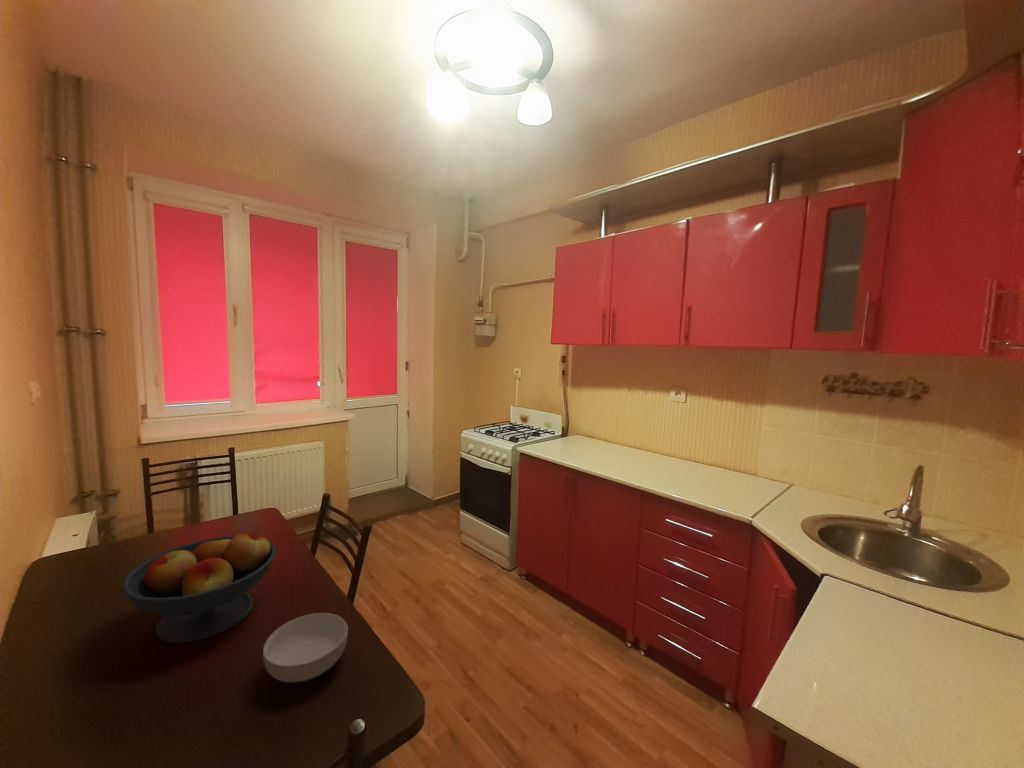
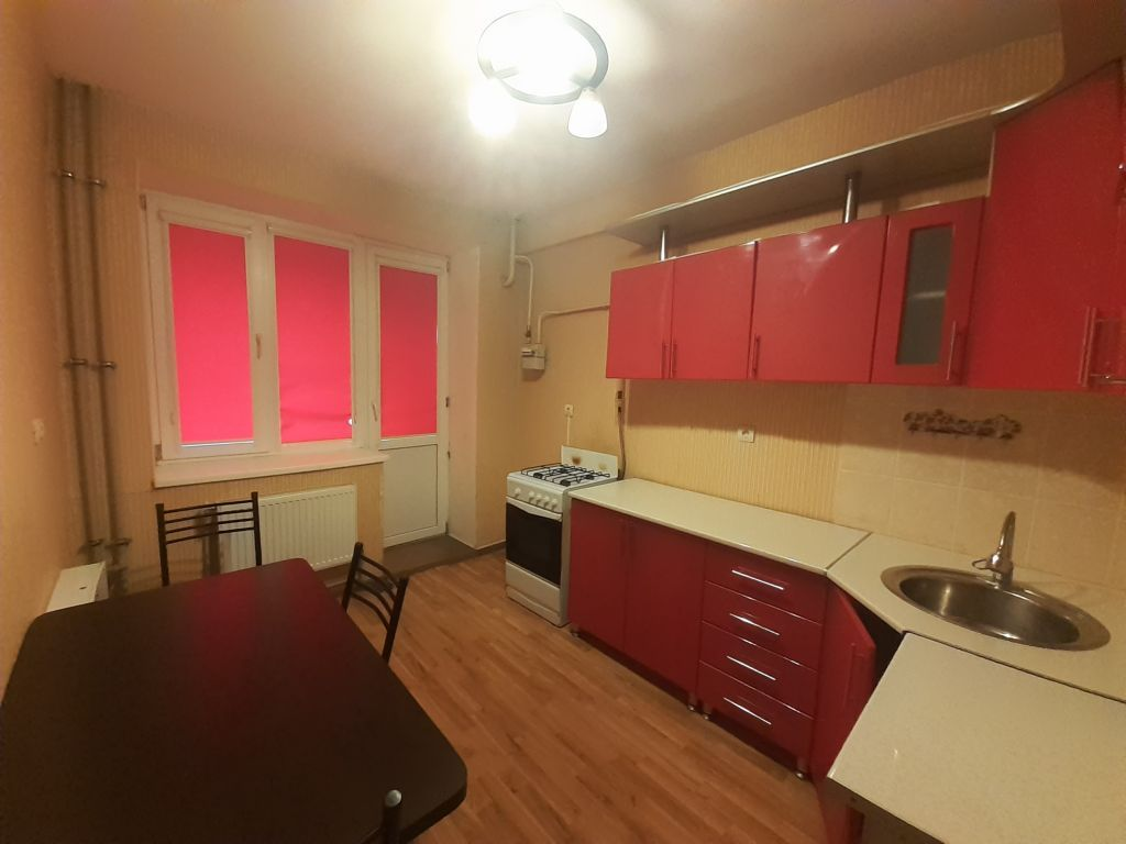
- cereal bowl [262,612,349,684]
- fruit bowl [121,531,277,644]
